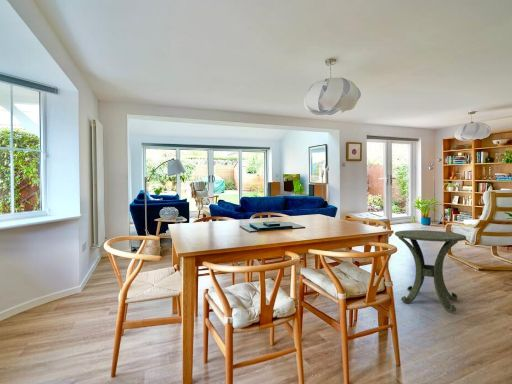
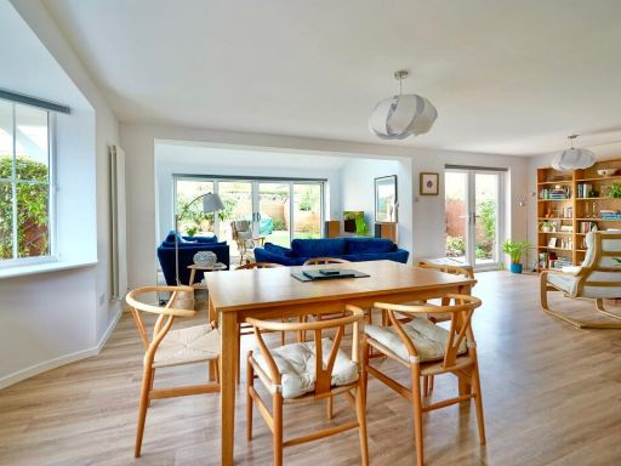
- side table [394,229,467,312]
